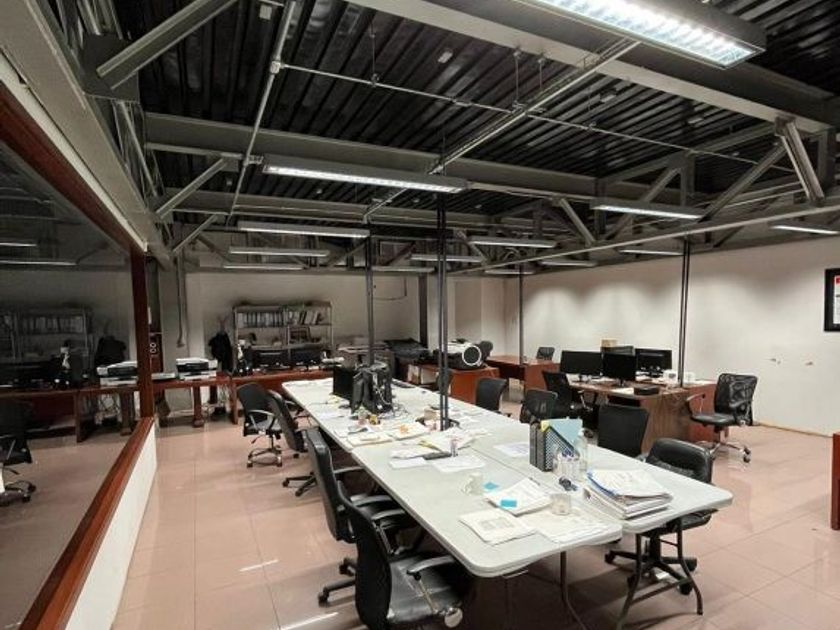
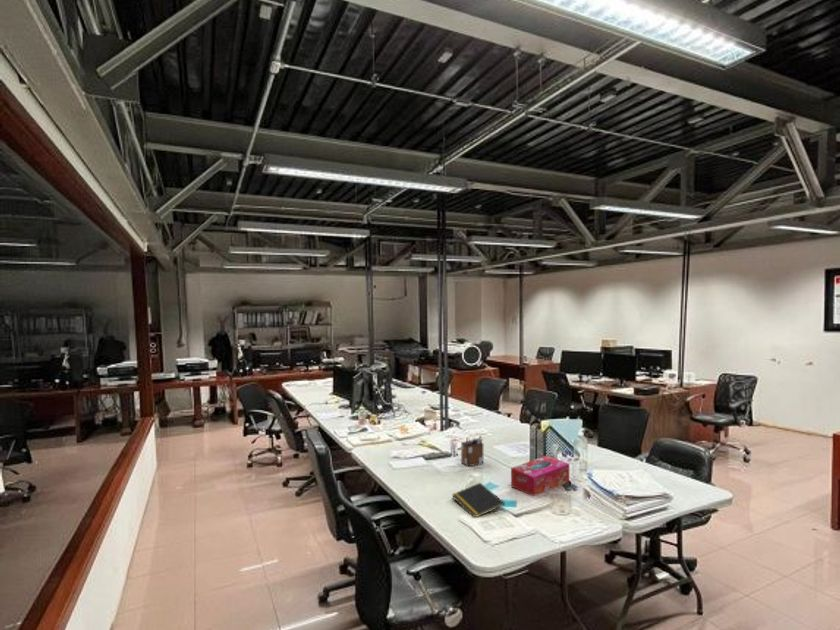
+ notepad [451,482,506,518]
+ tissue box [510,455,570,497]
+ desk organizer [460,435,484,467]
